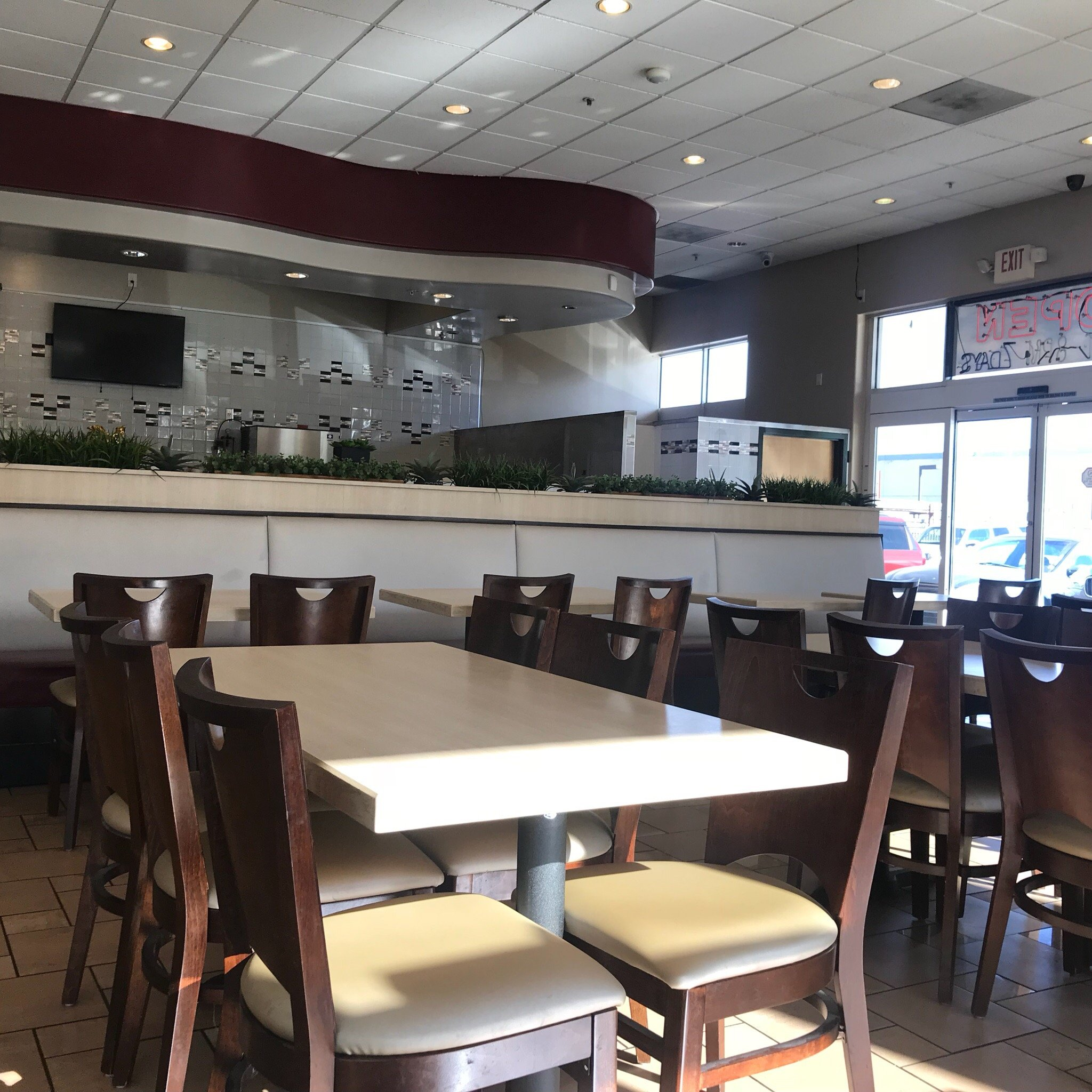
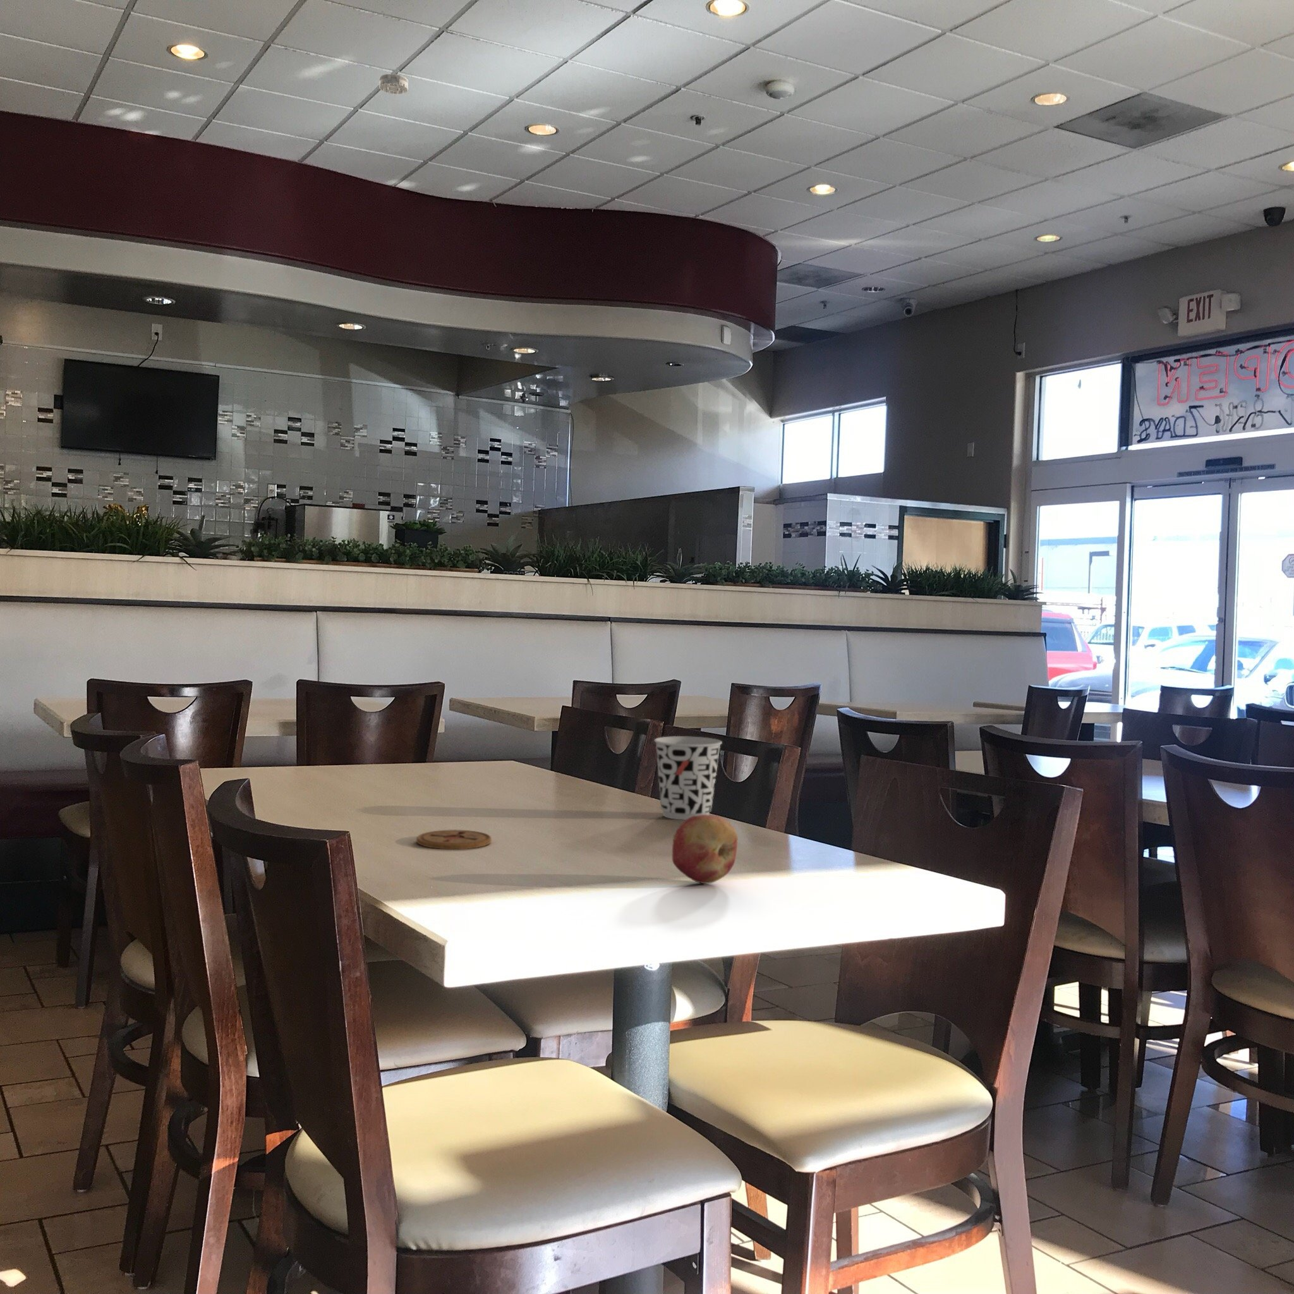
+ fruit [672,814,738,884]
+ coaster [416,829,492,850]
+ smoke detector [378,73,409,95]
+ cup [654,736,723,821]
